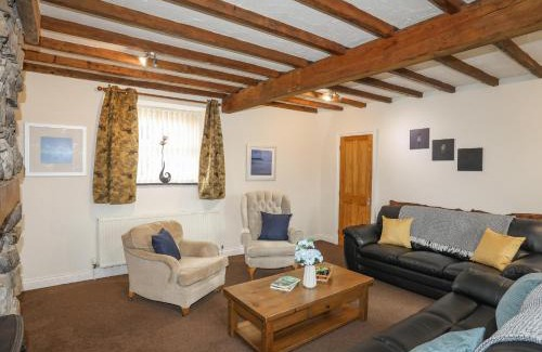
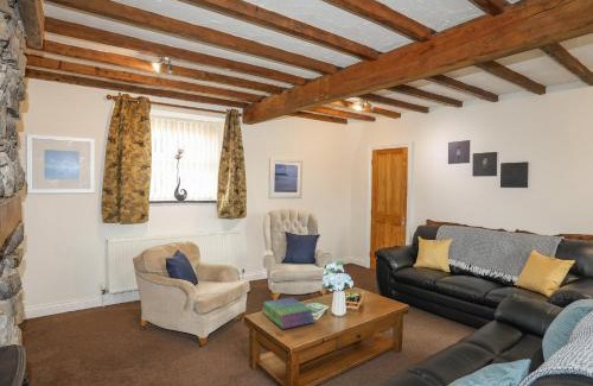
+ stack of books [261,296,315,330]
